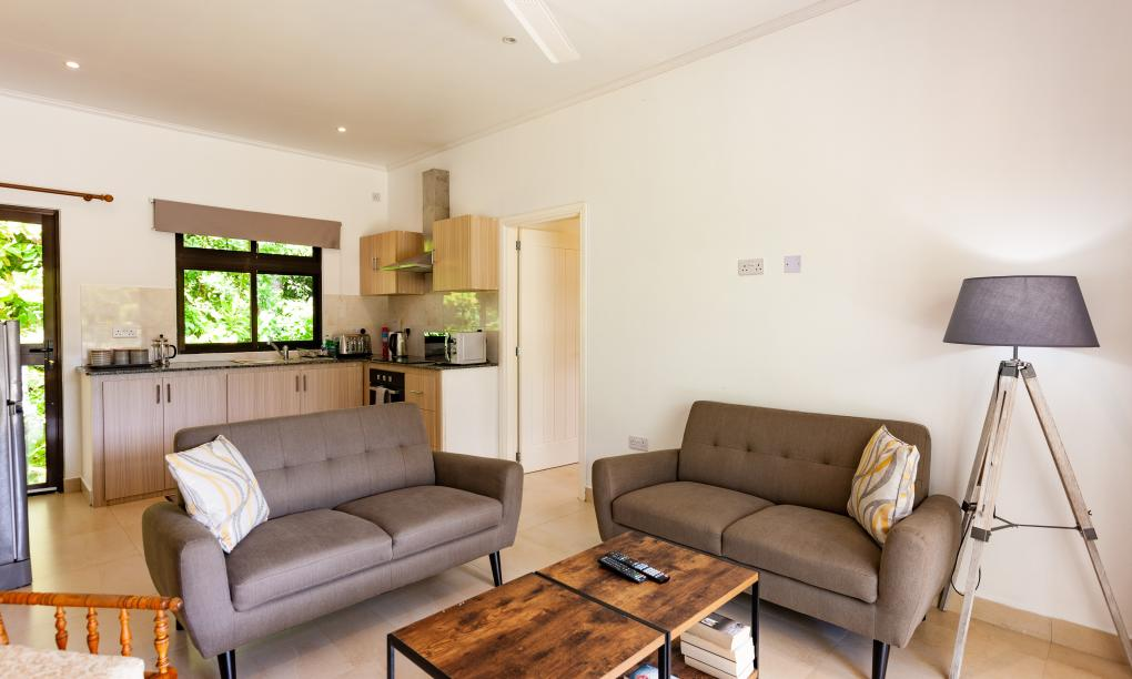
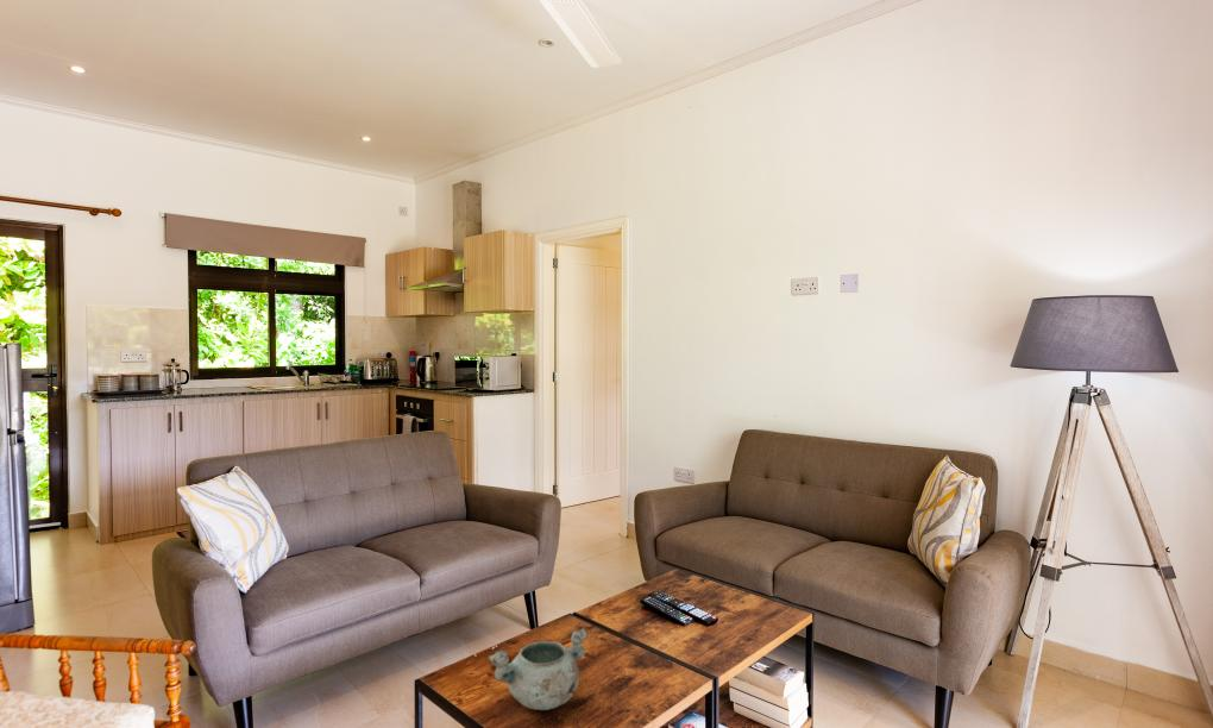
+ decorative bowl [488,627,590,711]
